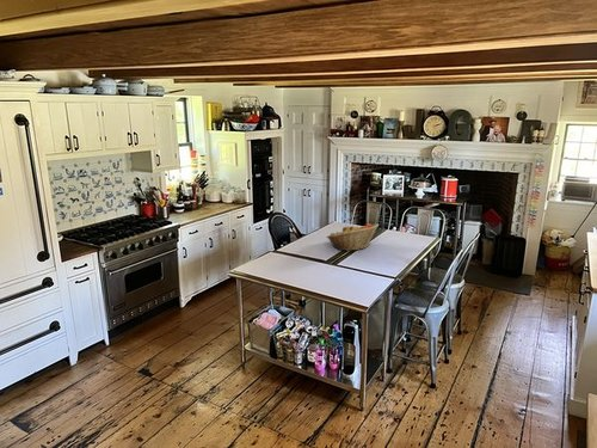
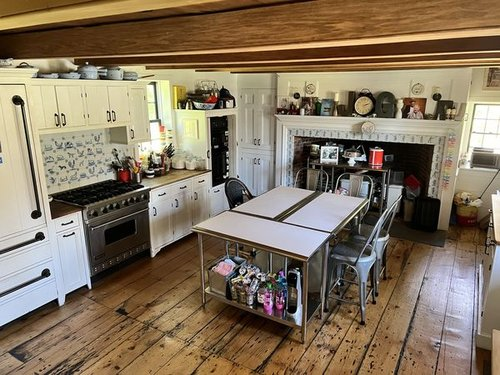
- fruit basket [326,222,380,252]
